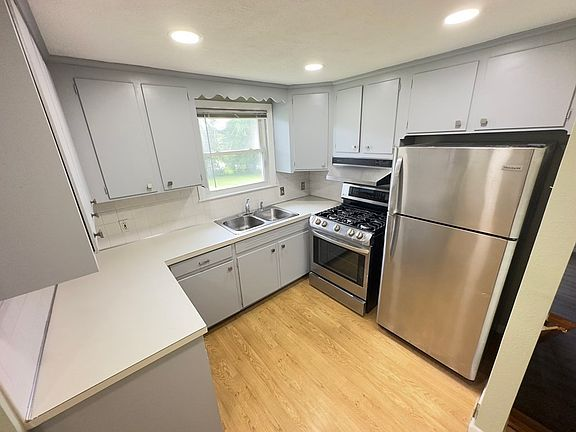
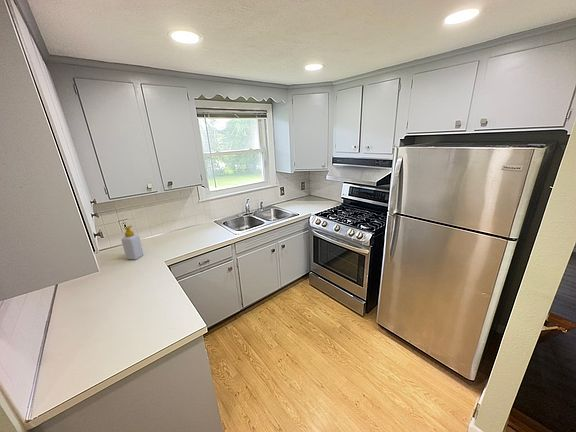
+ soap bottle [121,225,144,260]
